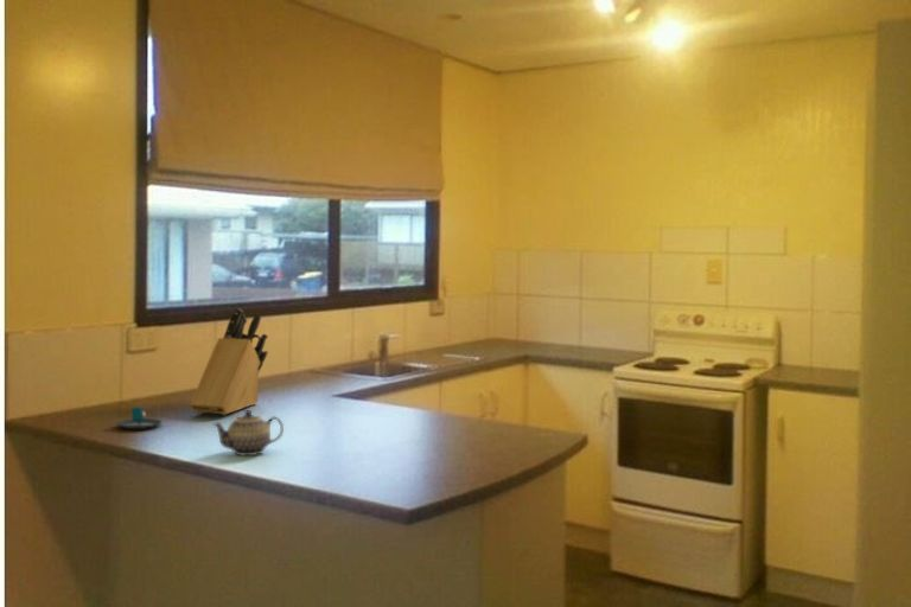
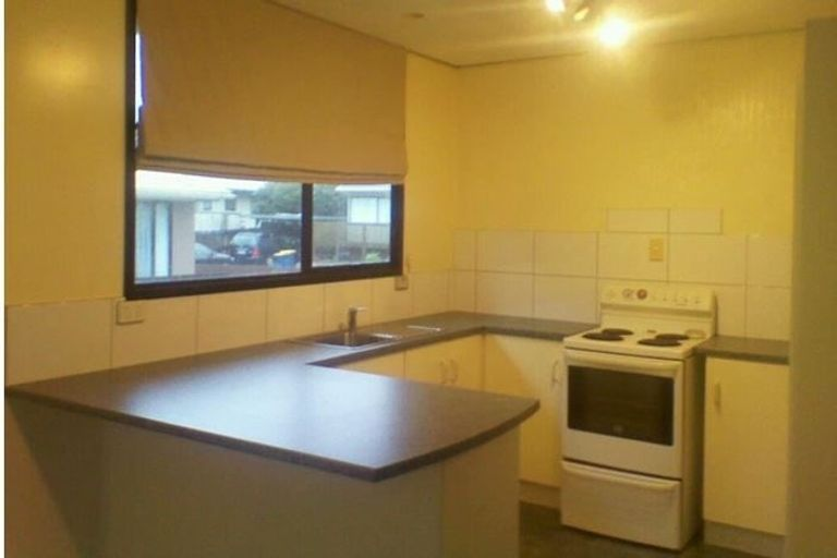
- mug [115,405,163,430]
- teapot [212,409,285,456]
- knife block [189,307,269,416]
